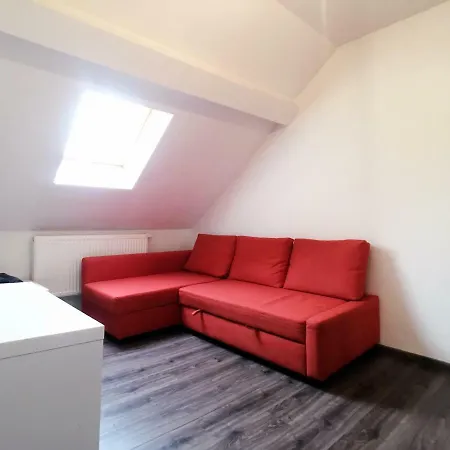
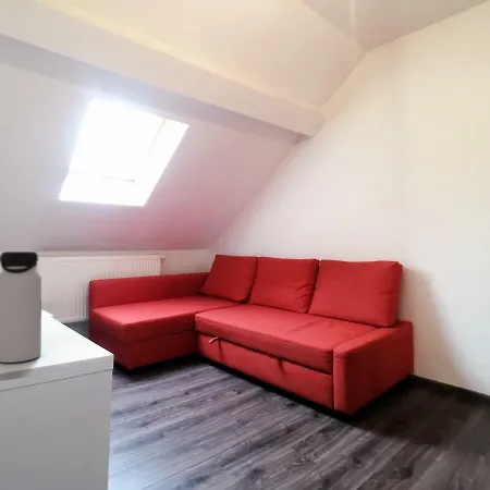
+ water bottle [0,250,42,364]
